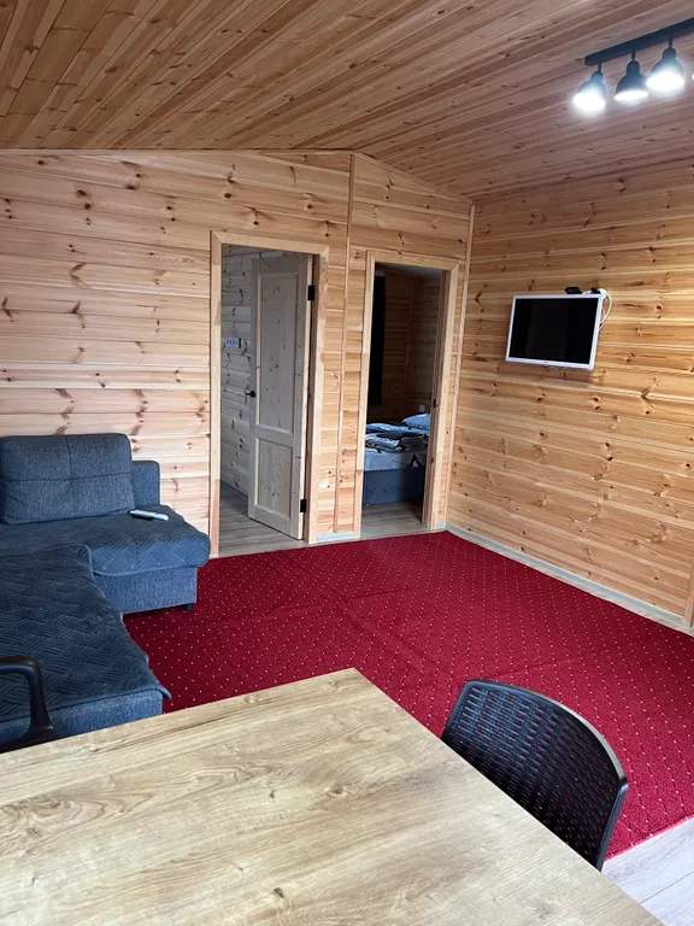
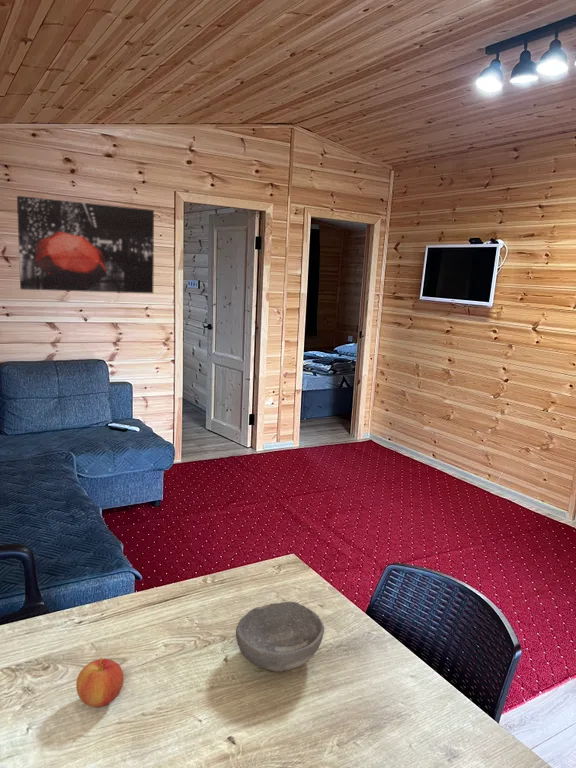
+ bowl [235,601,325,673]
+ apple [75,657,125,708]
+ wall art [16,195,155,294]
